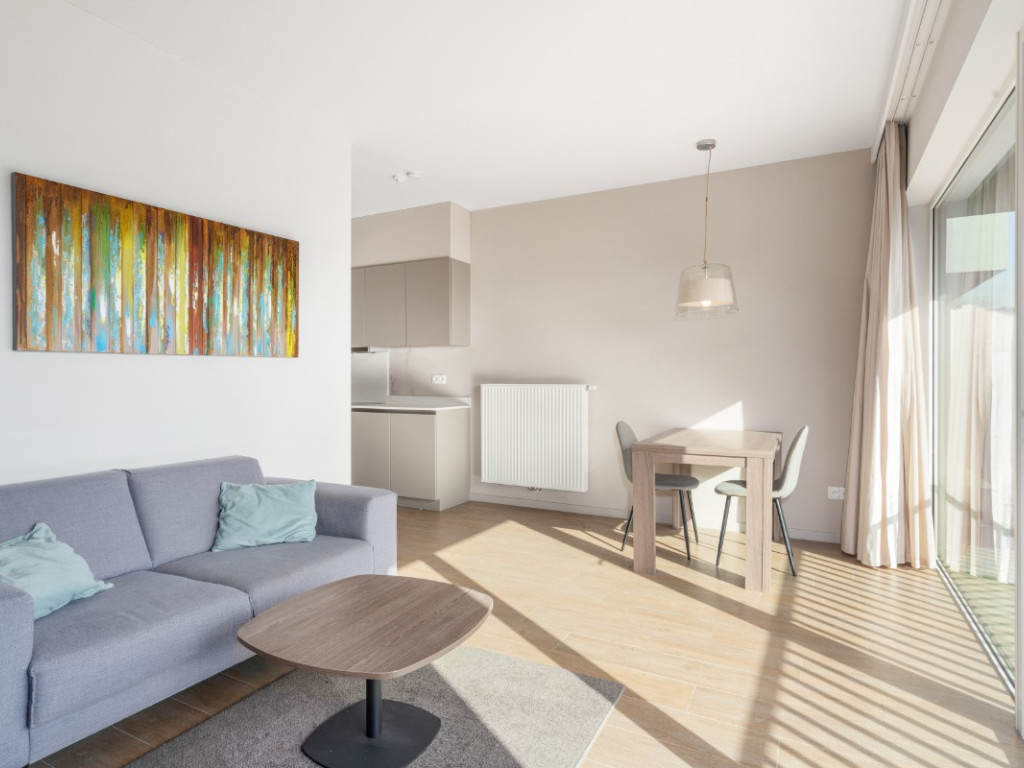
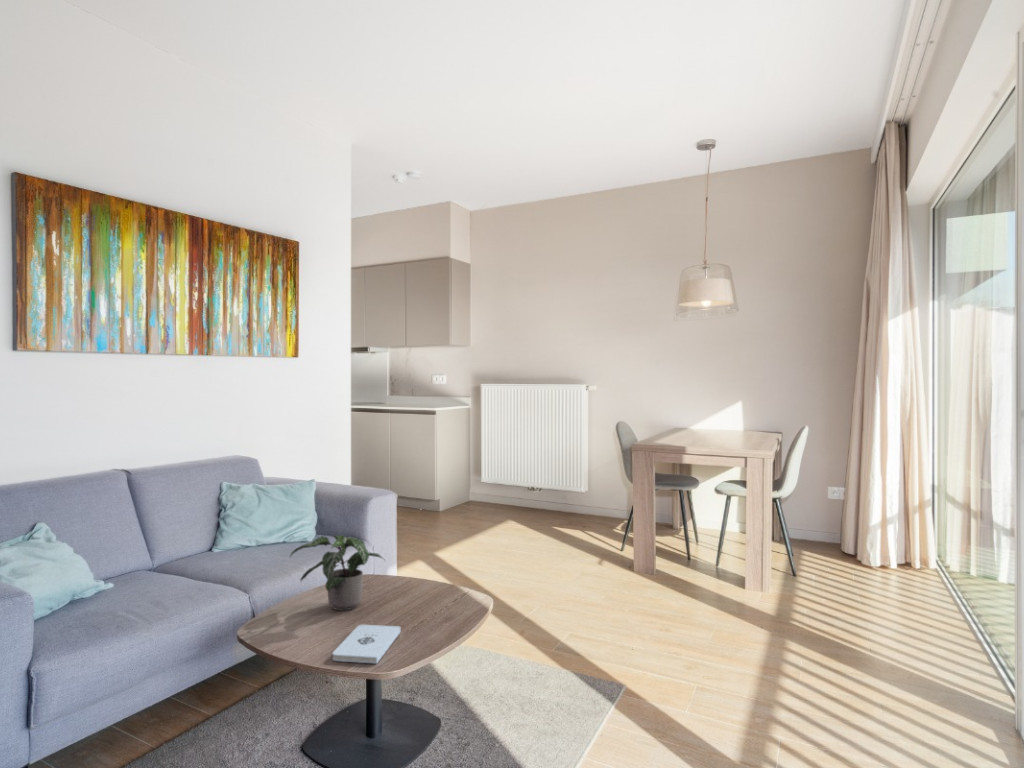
+ potted plant [289,534,386,611]
+ notepad [332,624,401,665]
